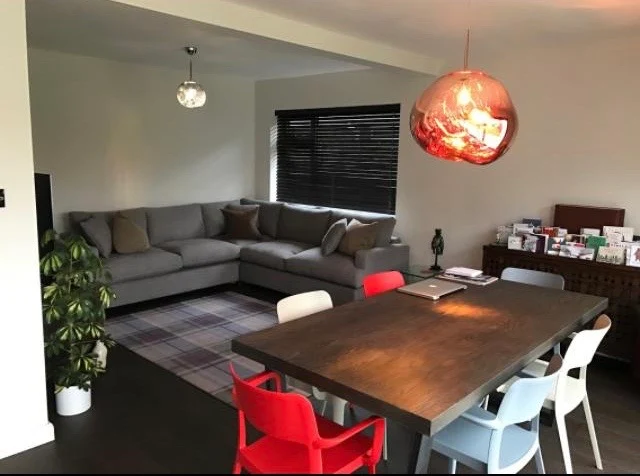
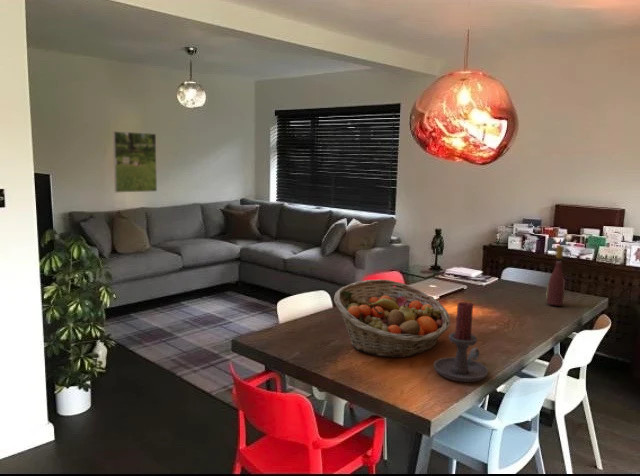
+ wine bottle [545,245,566,307]
+ candle holder [433,301,489,383]
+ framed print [112,130,158,193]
+ fruit basket [333,278,451,359]
